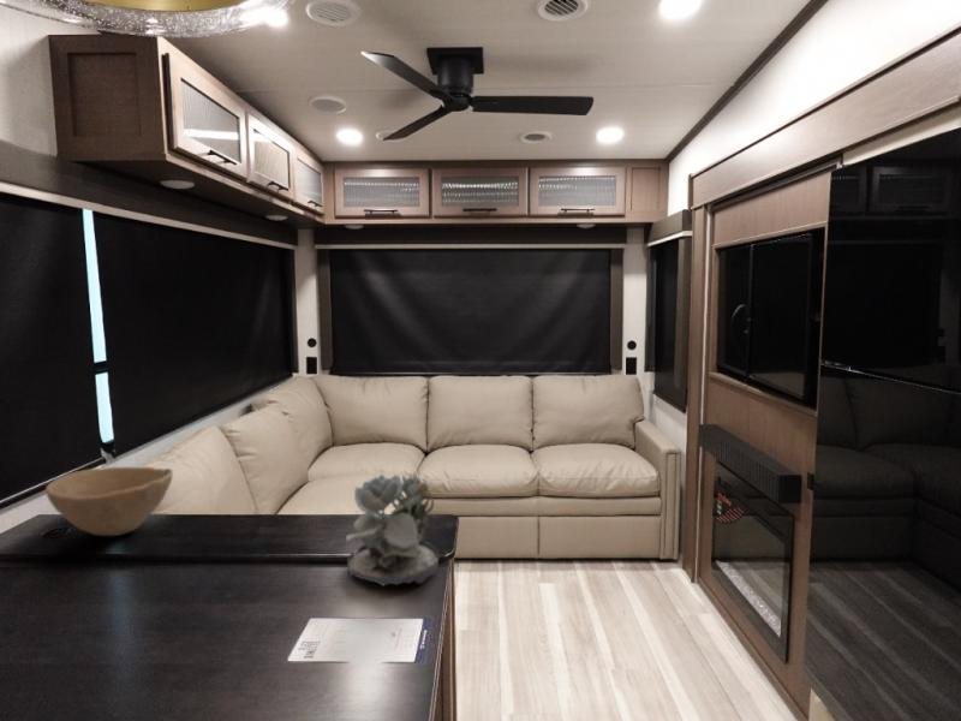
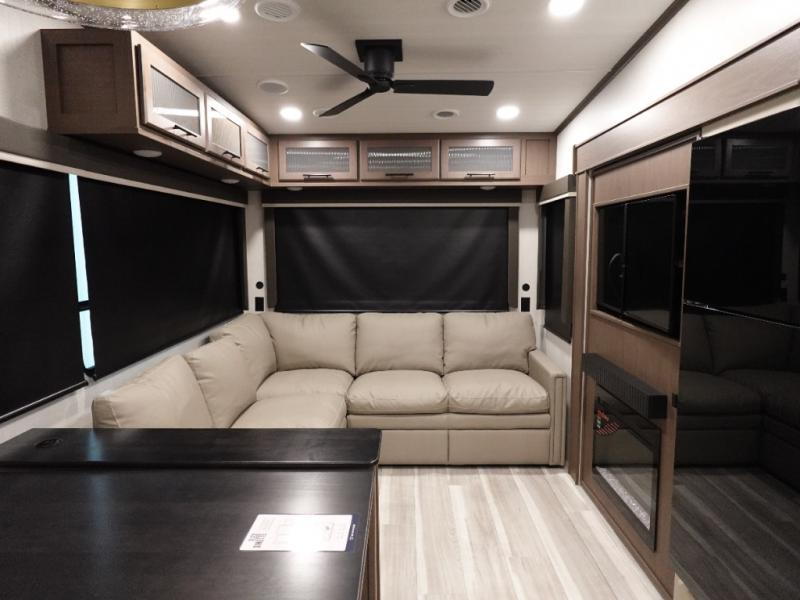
- succulent plant [345,472,440,588]
- bowl [44,466,174,537]
